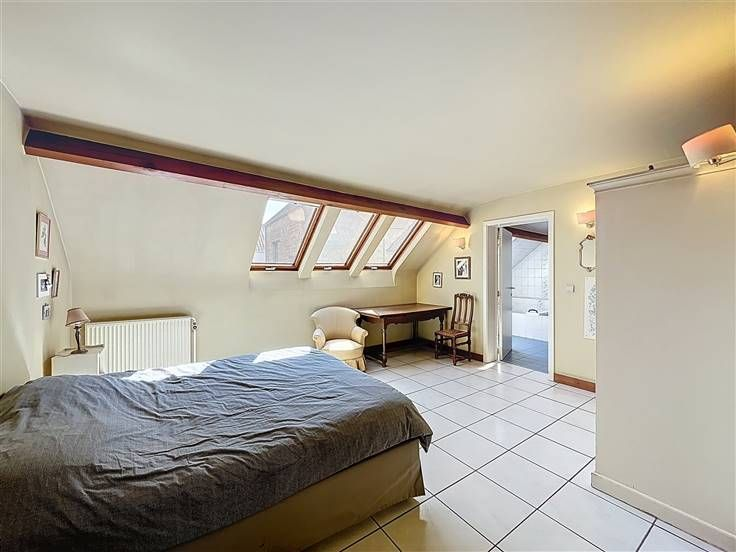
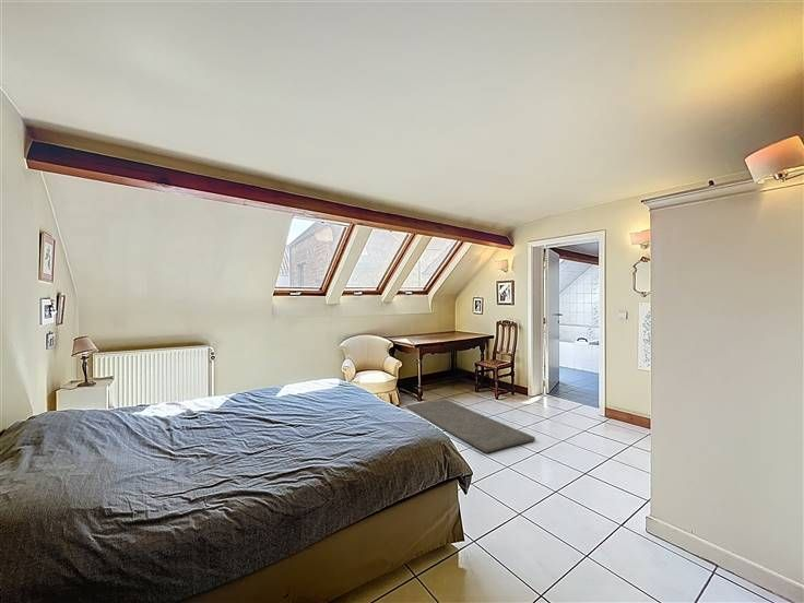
+ rug [405,399,536,453]
